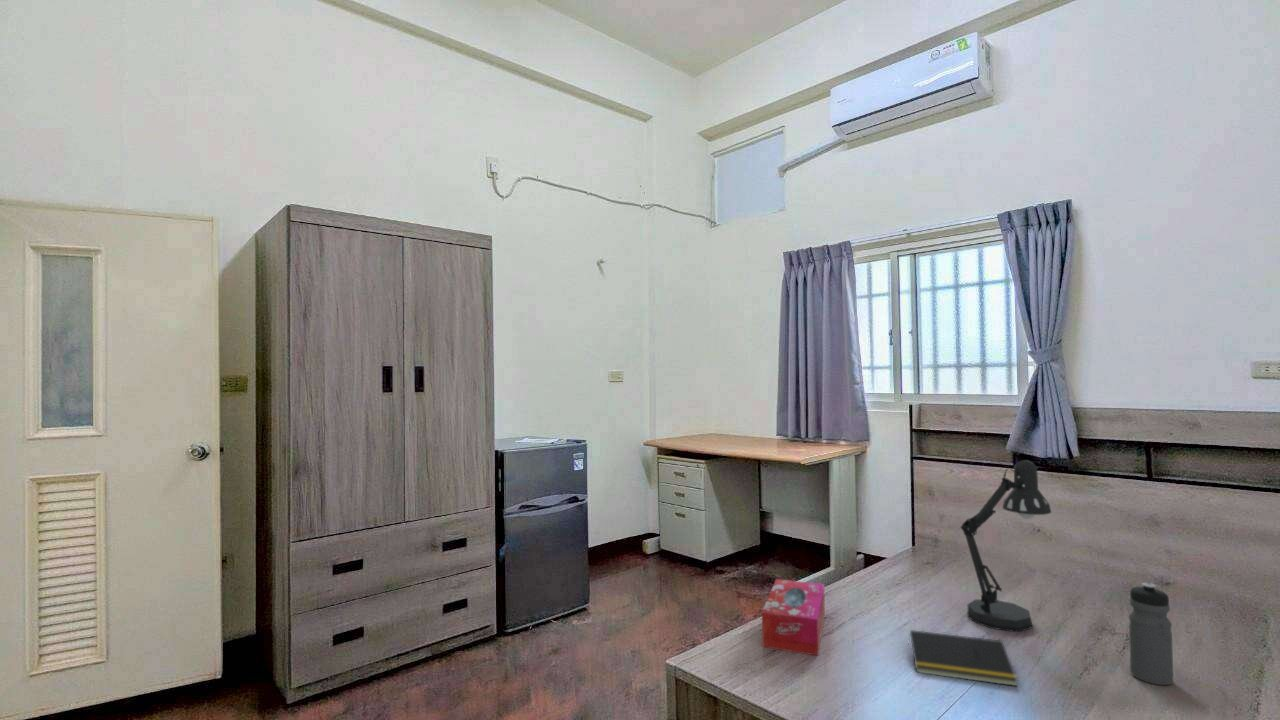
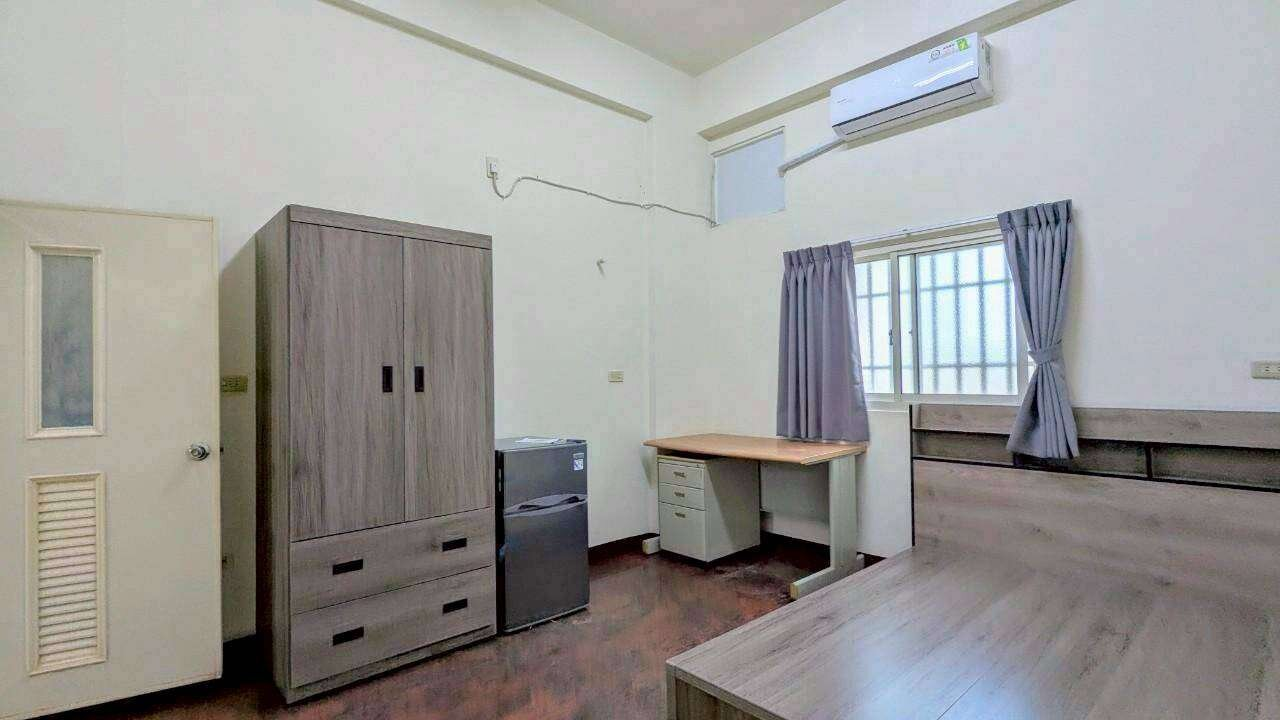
- notepad [907,629,1019,687]
- tissue box [761,578,826,657]
- desk lamp [959,459,1052,632]
- water bottle [1128,582,1174,686]
